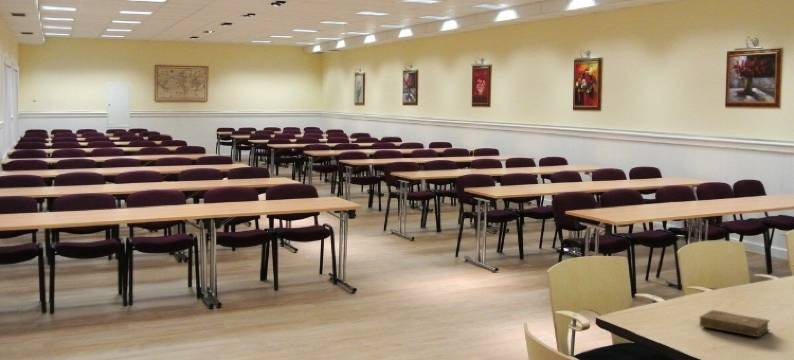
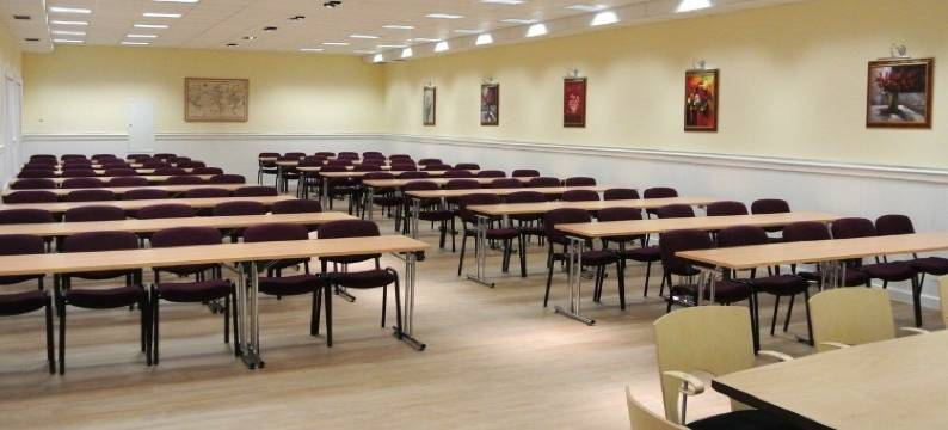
- book [698,309,771,338]
